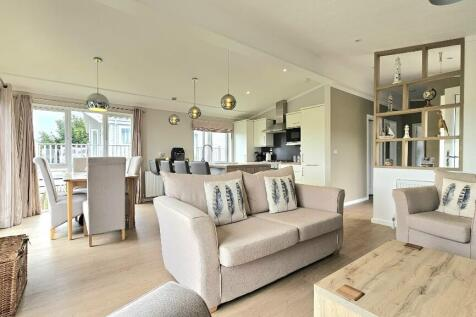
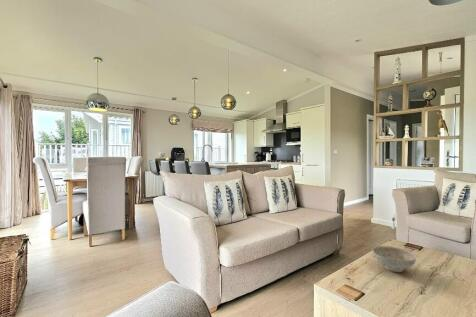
+ decorative bowl [371,245,418,273]
